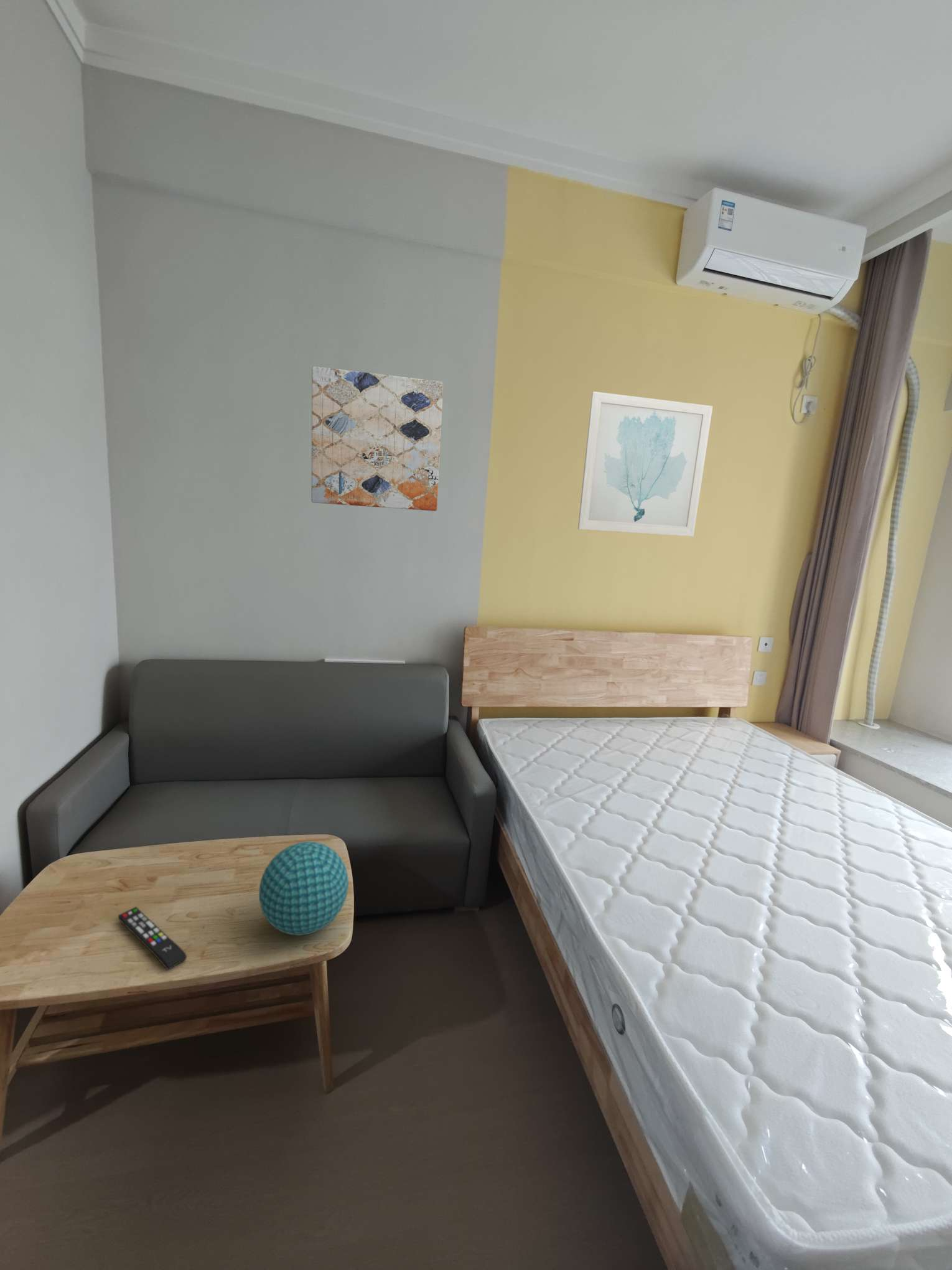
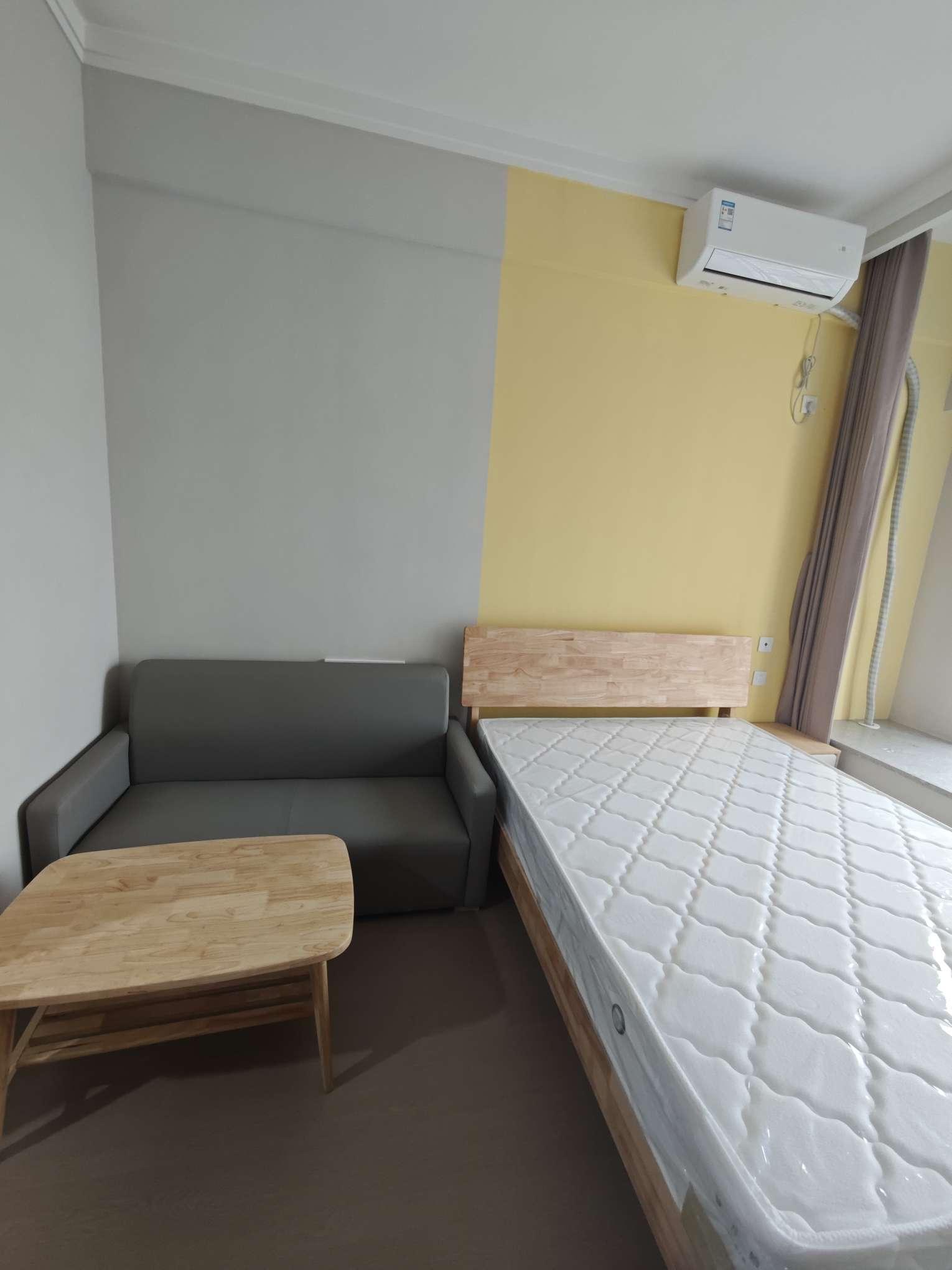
- decorative ball [258,841,349,936]
- wall art [311,366,444,512]
- wall art [577,391,713,537]
- remote control [118,906,187,971]
